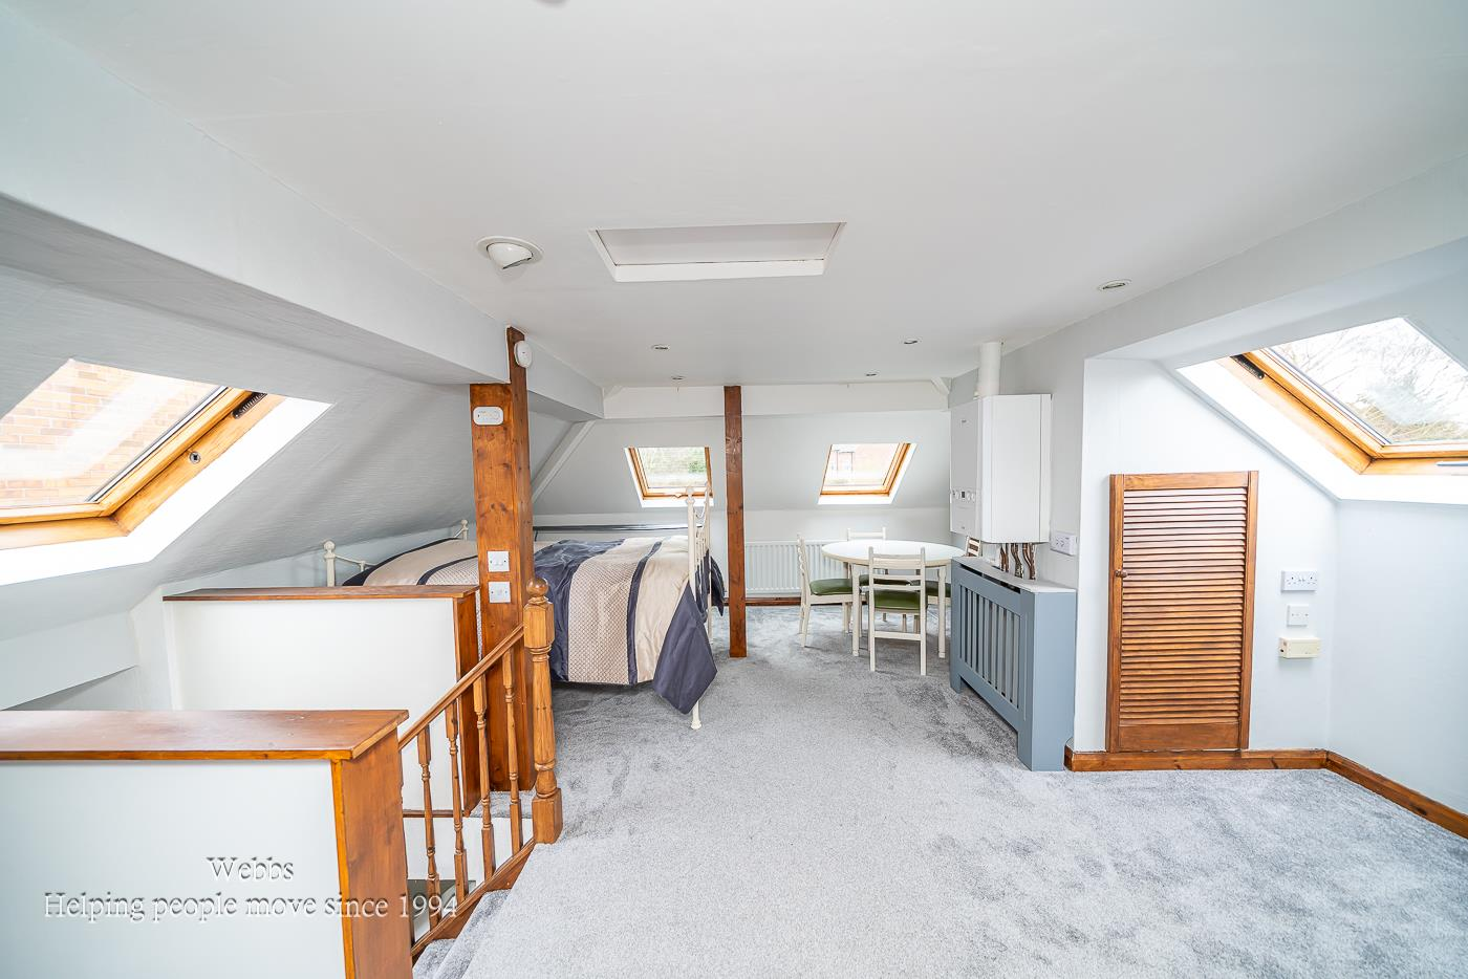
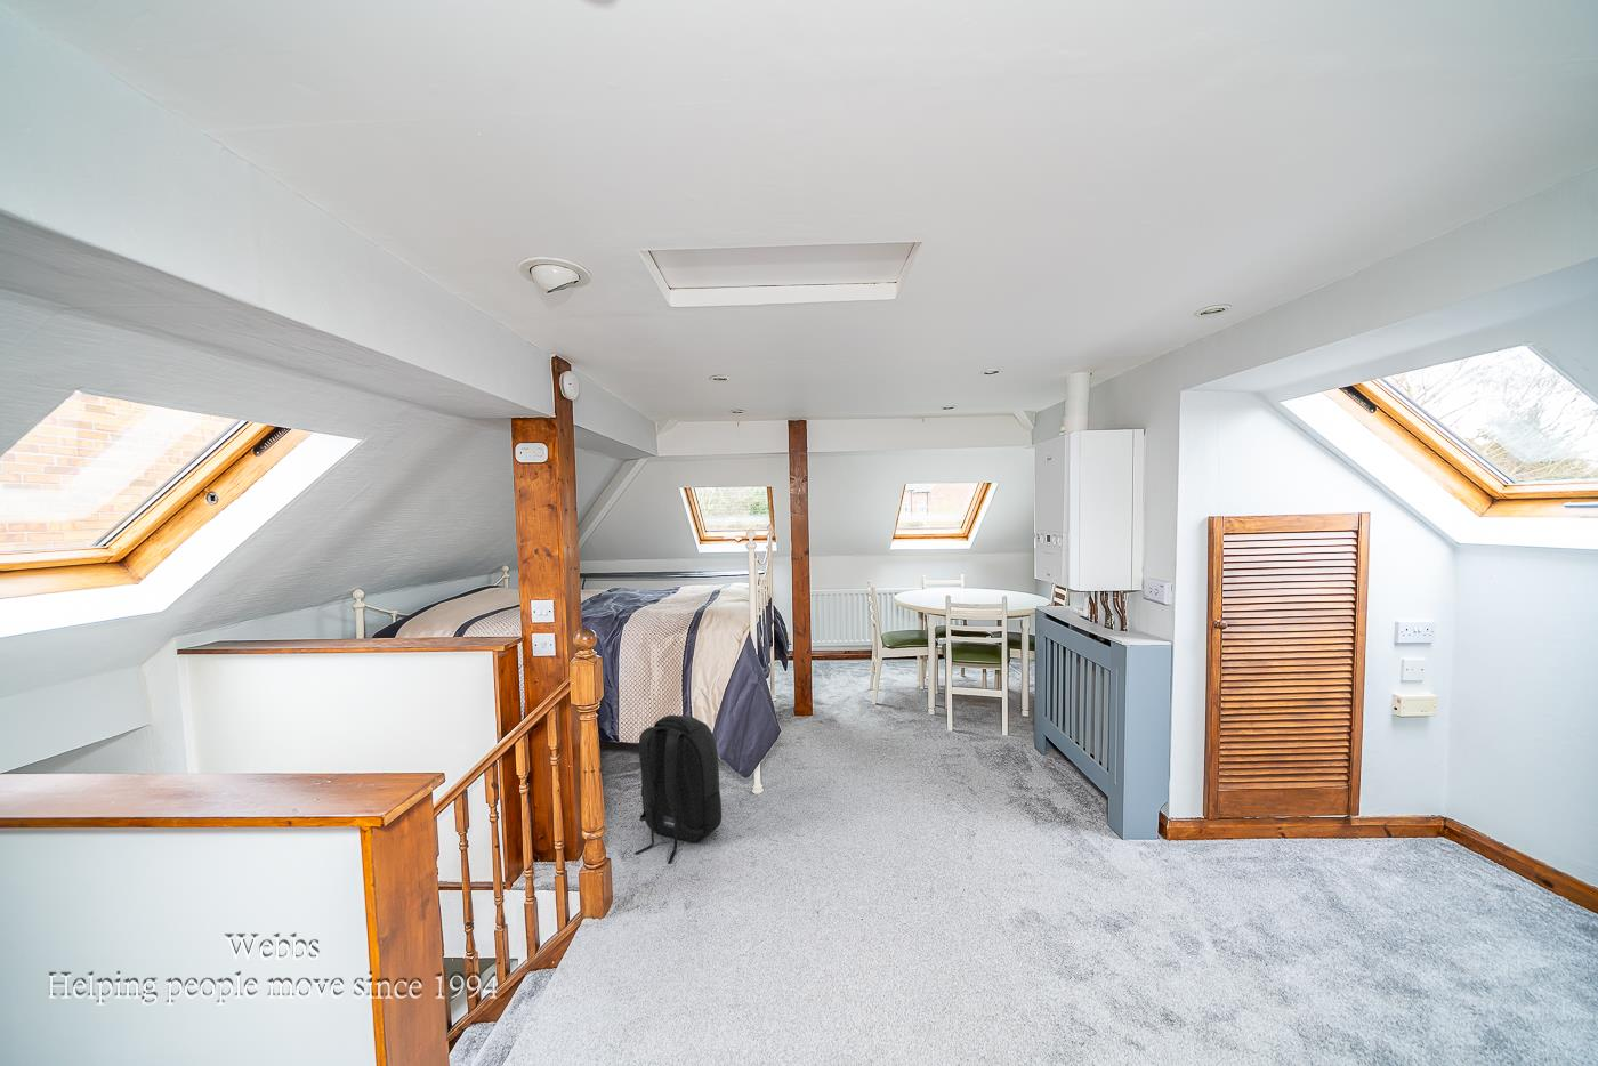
+ backpack [633,715,722,864]
